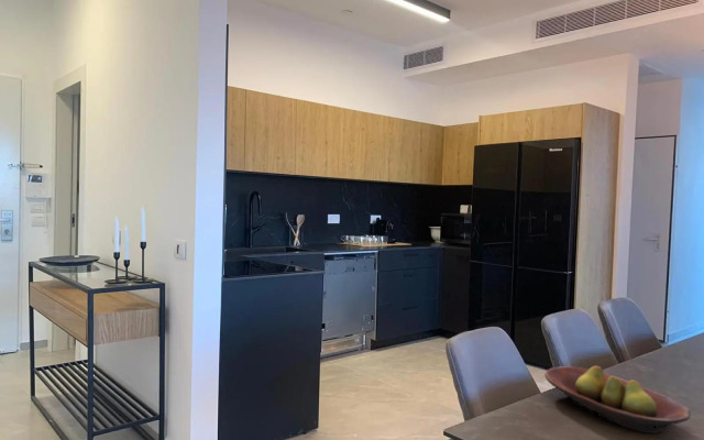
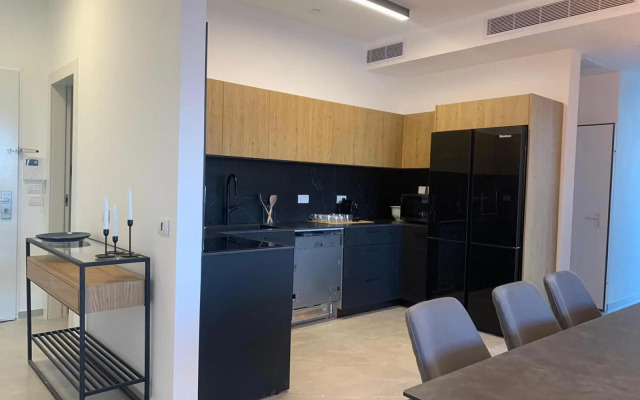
- fruit bowl [543,364,691,435]
